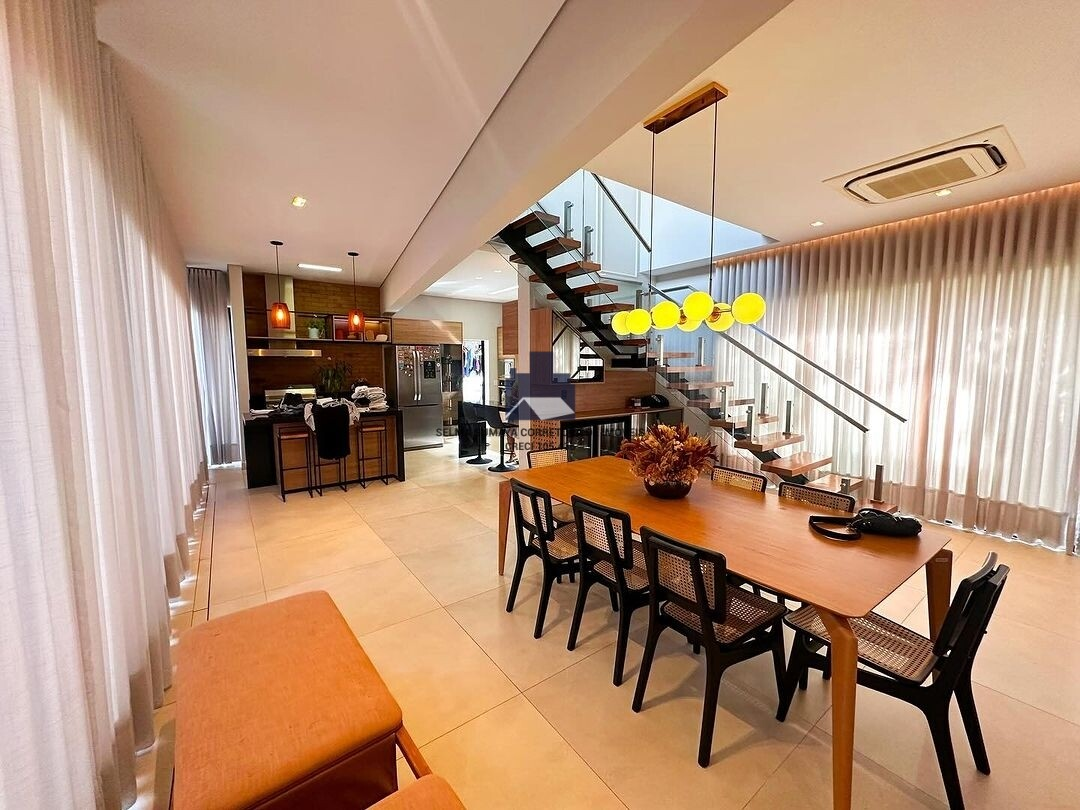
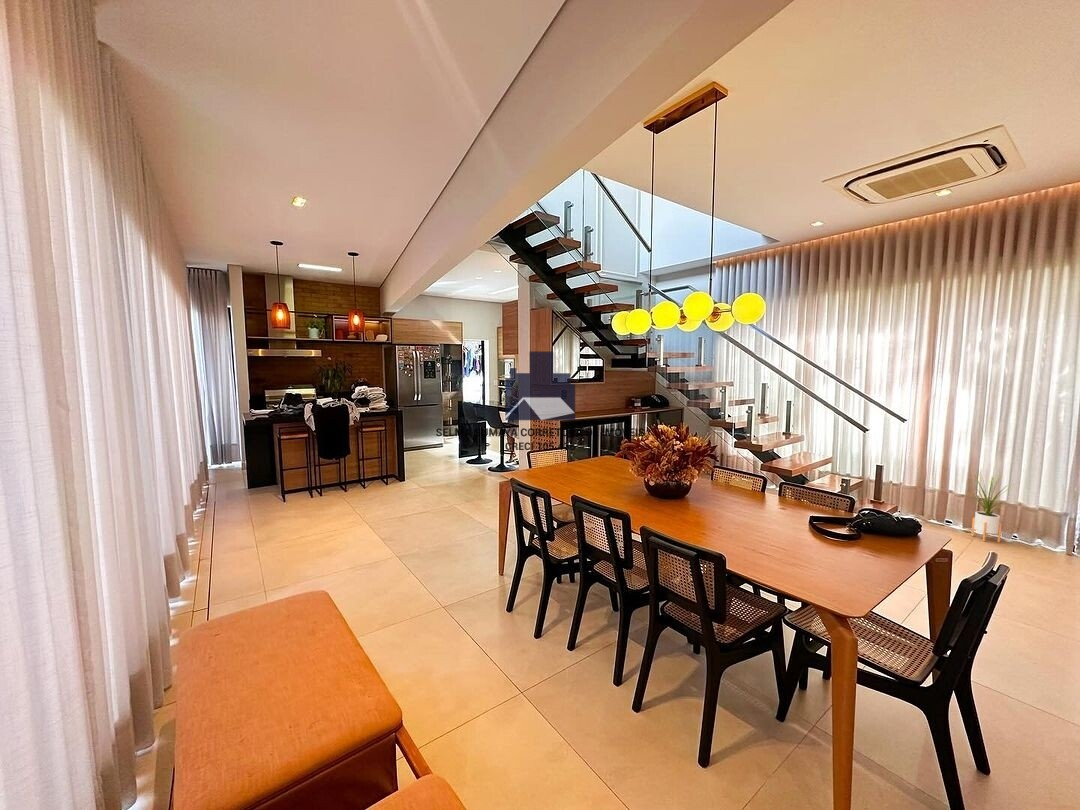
+ house plant [967,472,1018,543]
